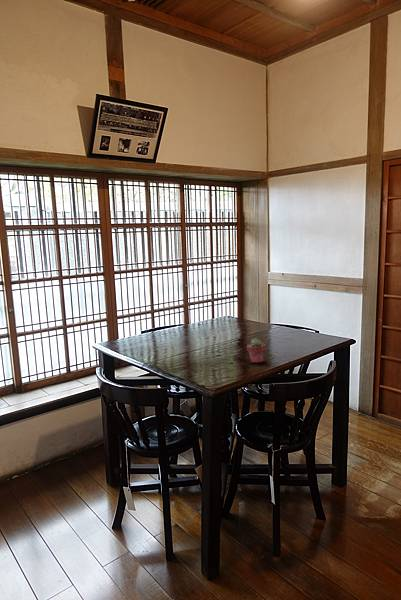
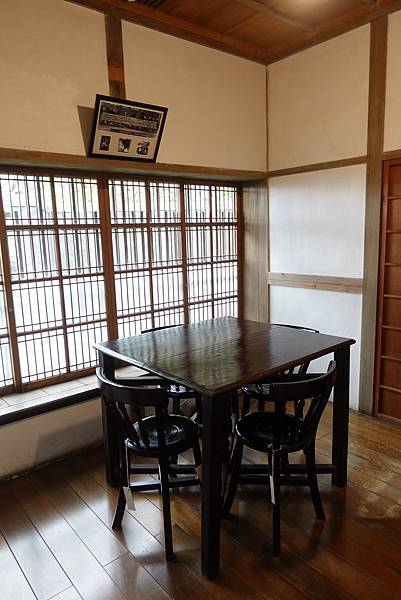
- potted succulent [246,338,266,364]
